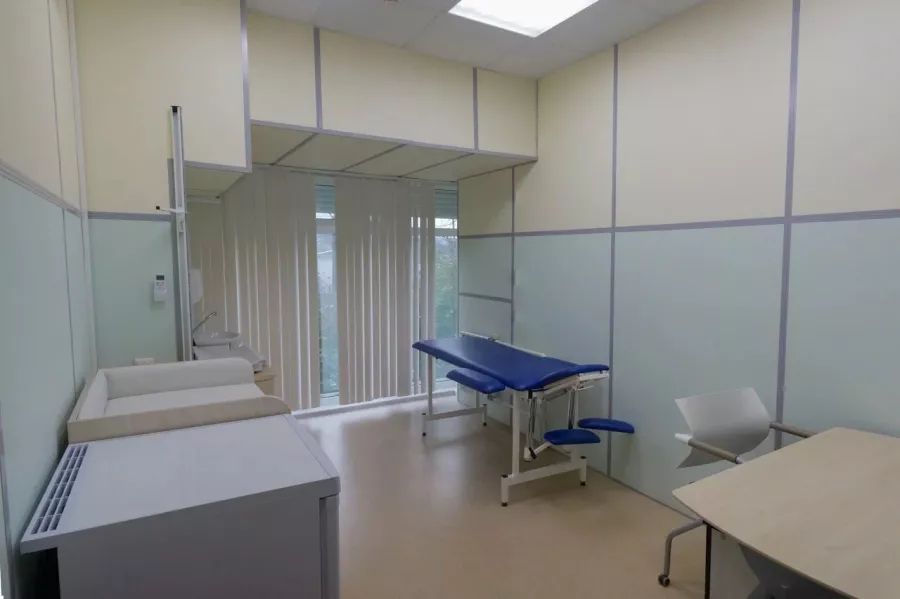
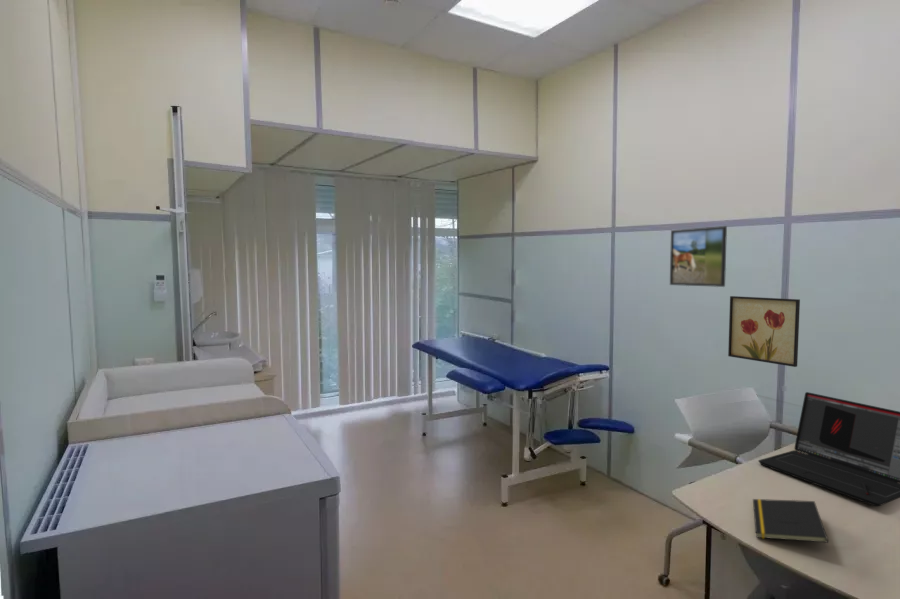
+ wall art [727,295,801,368]
+ laptop [758,391,900,507]
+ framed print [669,225,728,288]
+ notepad [752,498,829,543]
